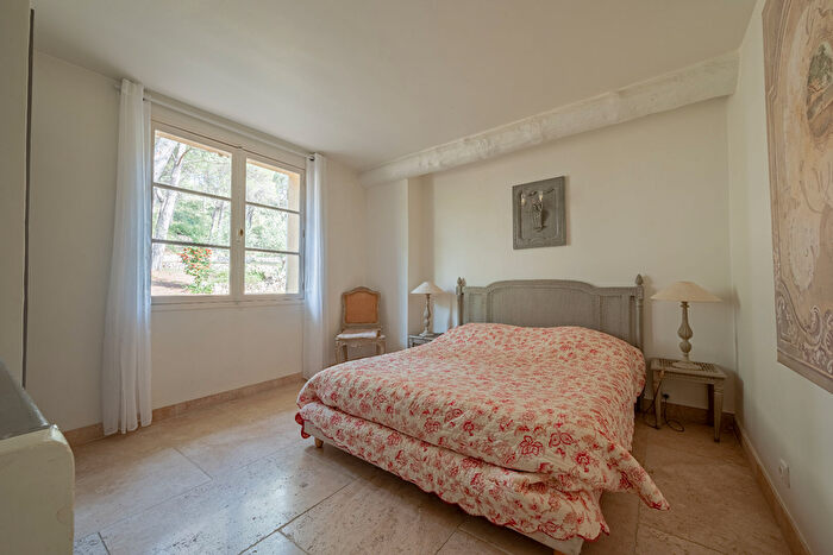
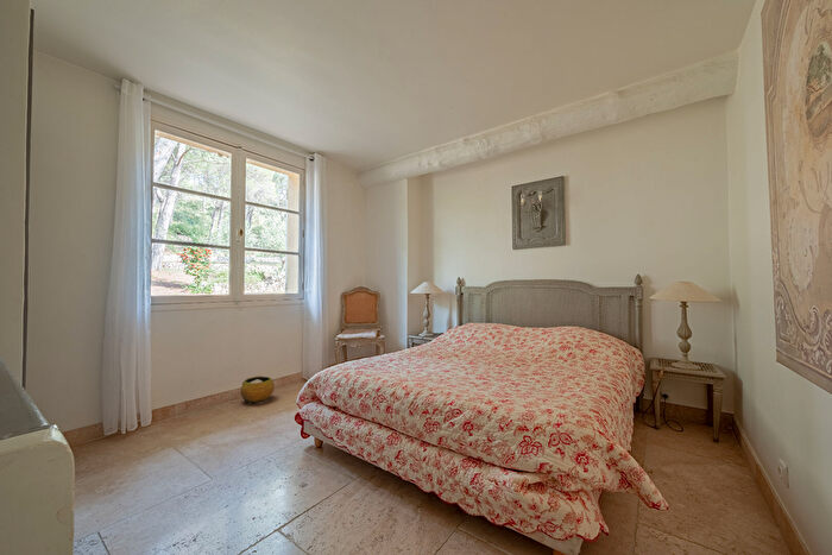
+ clay pot [240,374,276,405]
